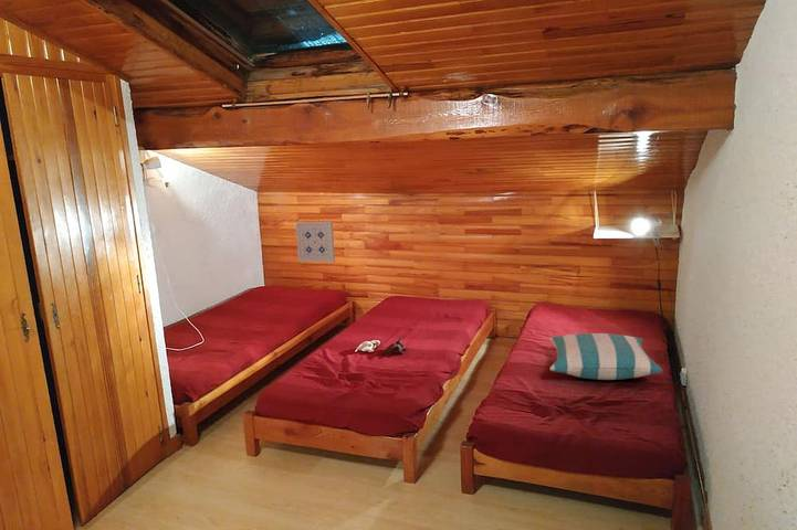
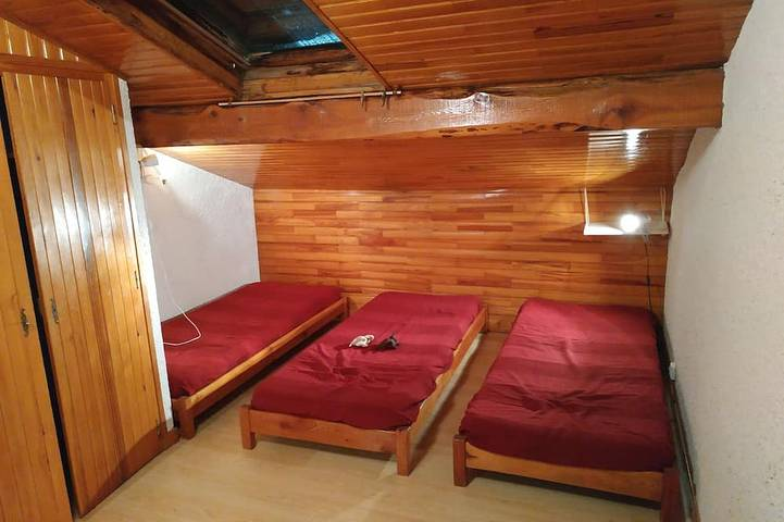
- wall art [295,221,336,263]
- pillow [548,332,663,381]
